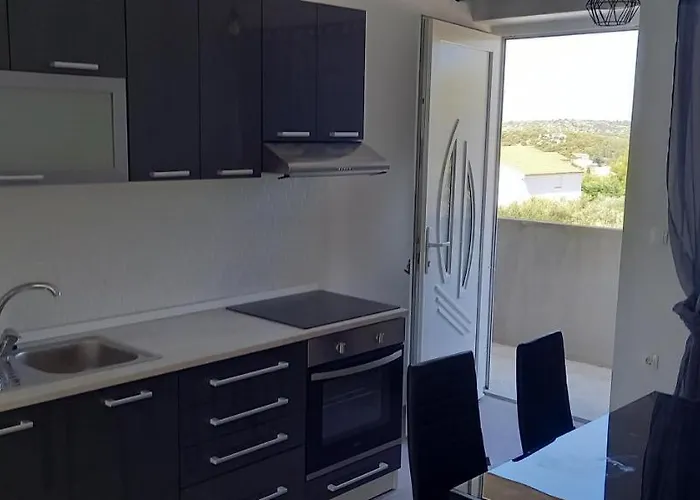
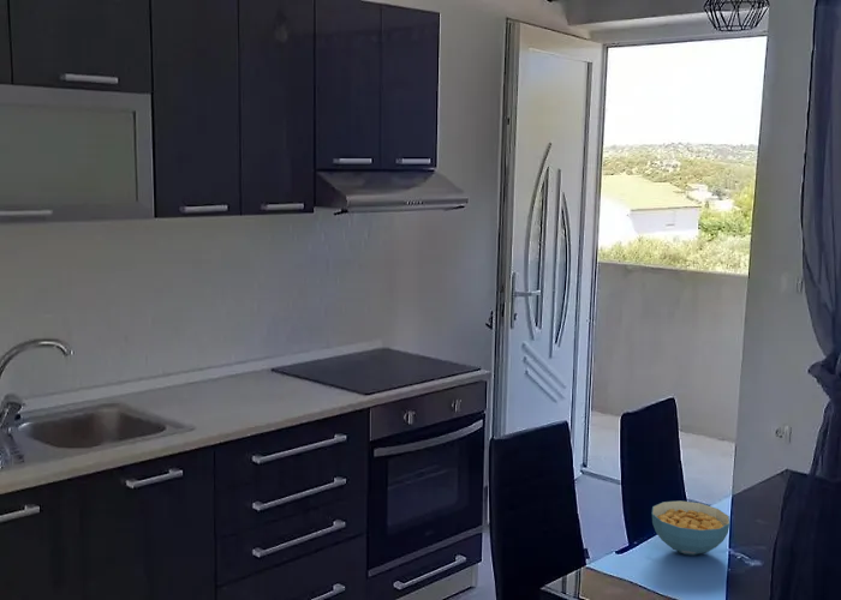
+ cereal bowl [651,499,732,557]
